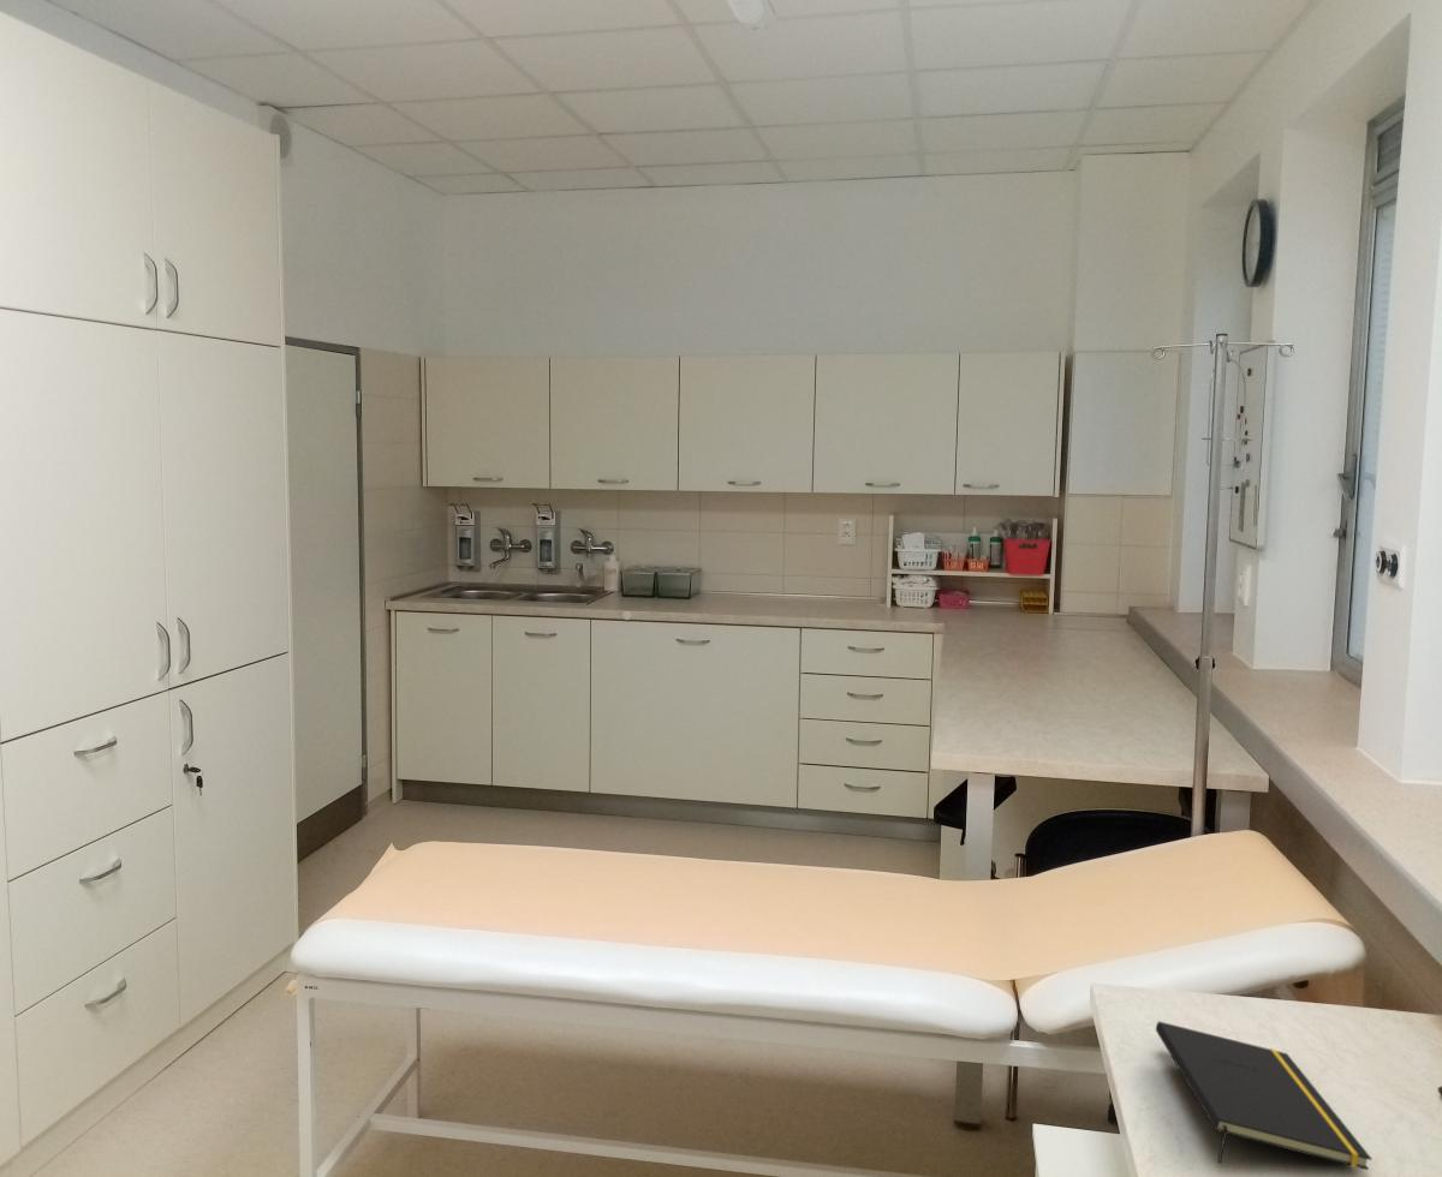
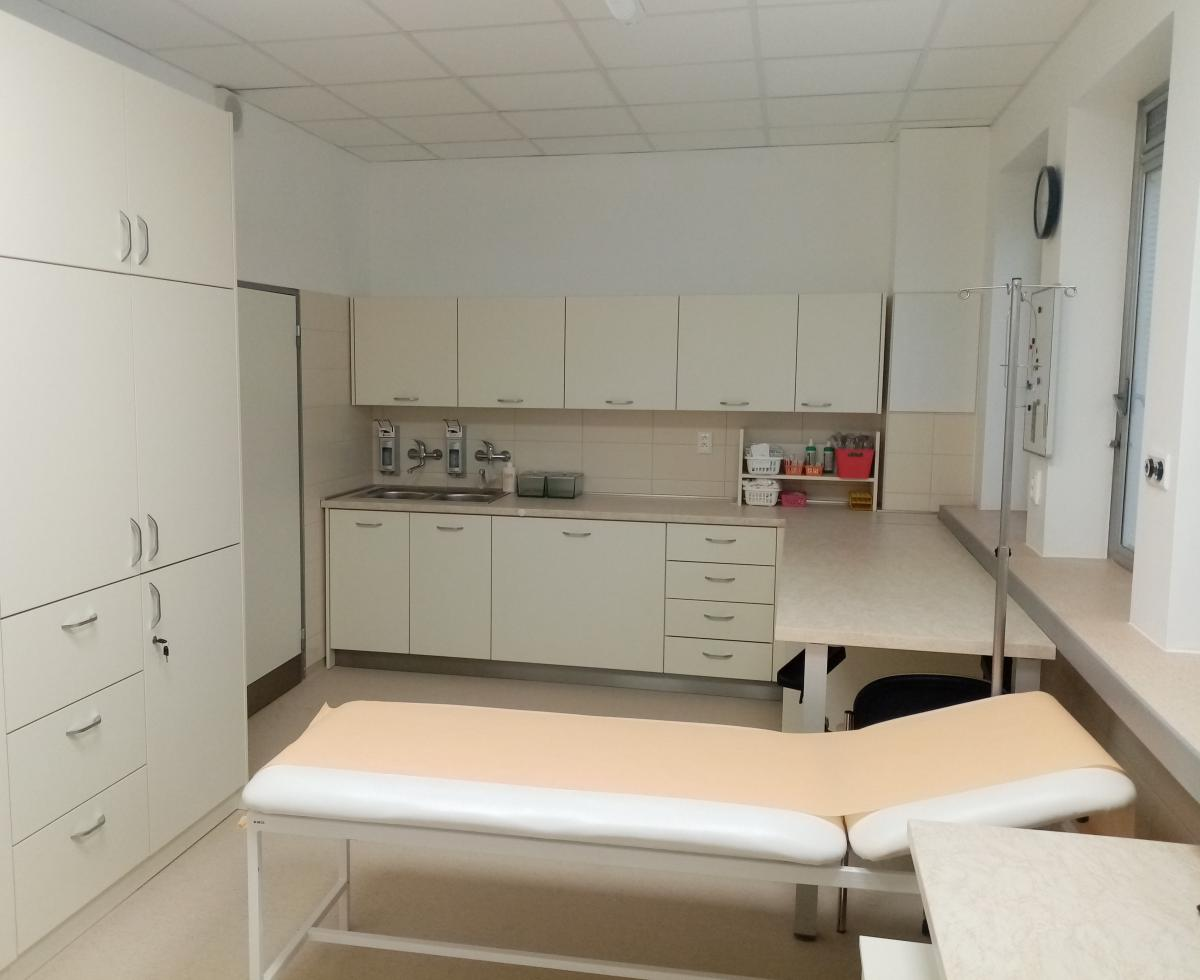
- notepad [1155,1021,1372,1171]
